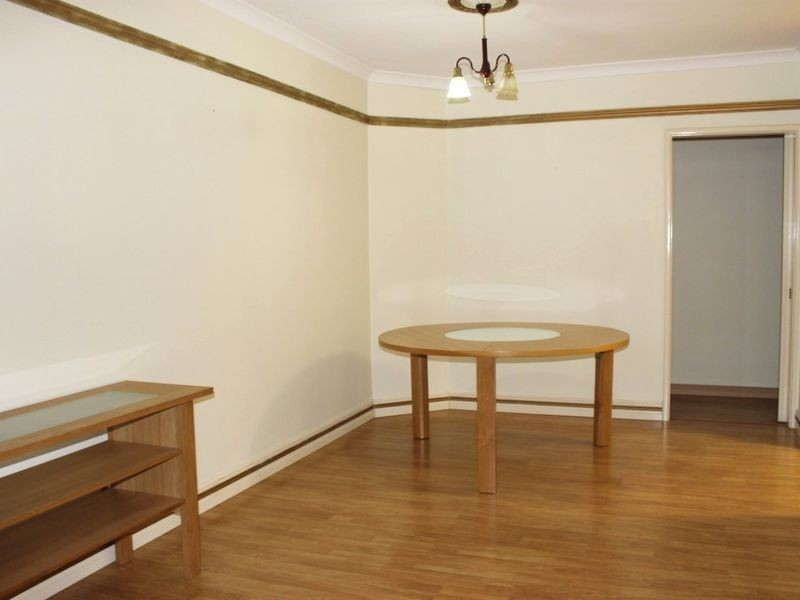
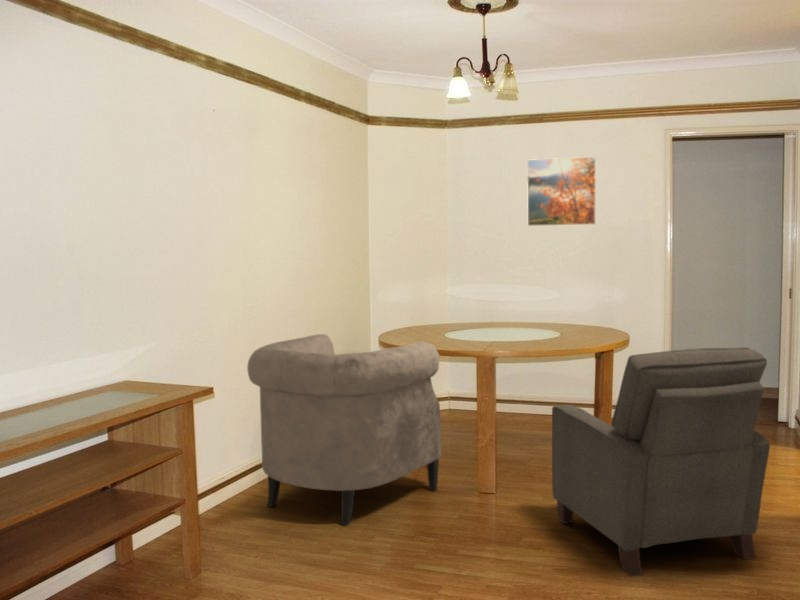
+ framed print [526,156,597,227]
+ chair [246,333,442,527]
+ chair [551,346,771,577]
